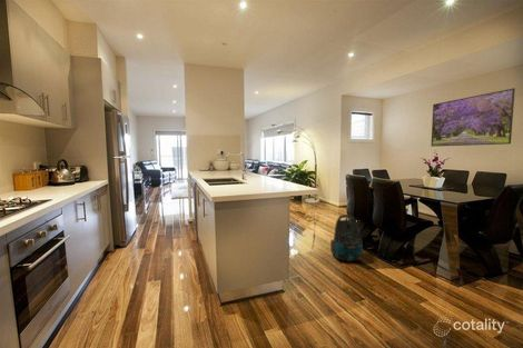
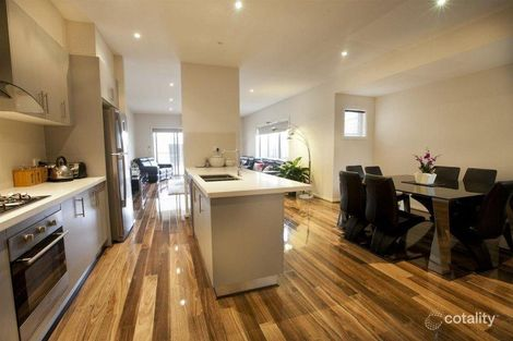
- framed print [431,87,516,148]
- vacuum cleaner [329,213,364,262]
